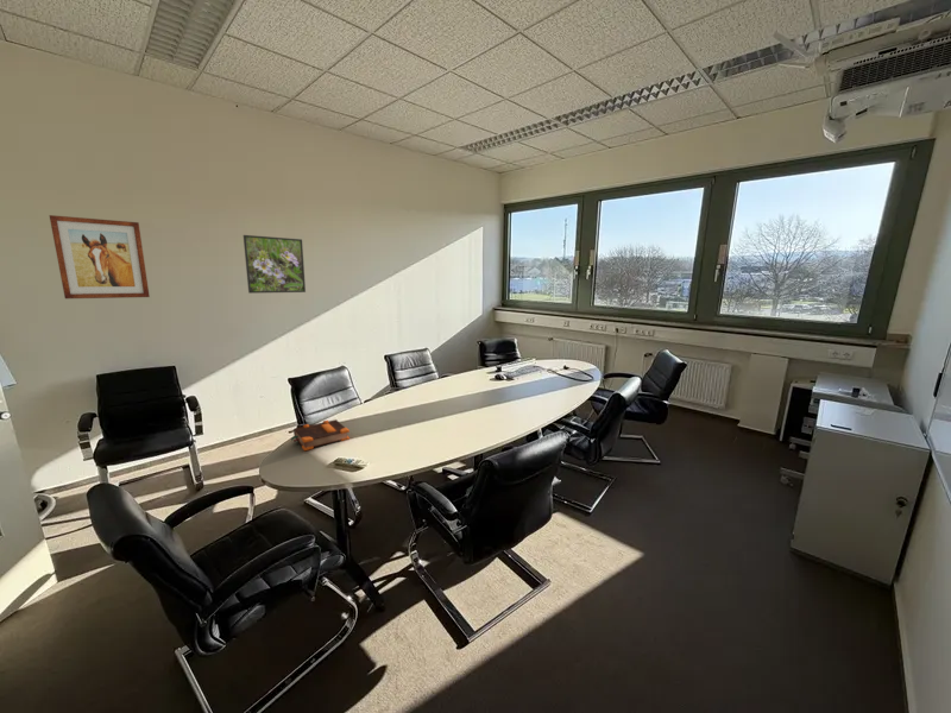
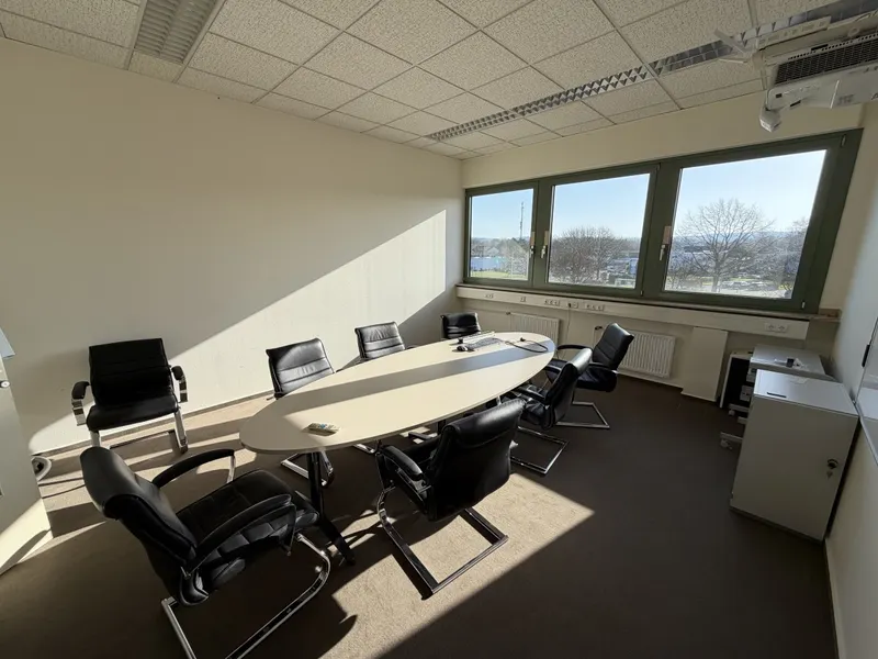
- bible [290,418,351,452]
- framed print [243,234,307,295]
- wall art [49,214,151,299]
